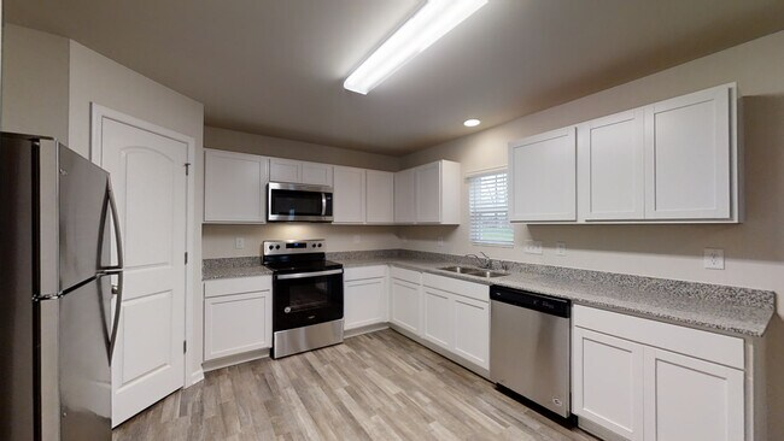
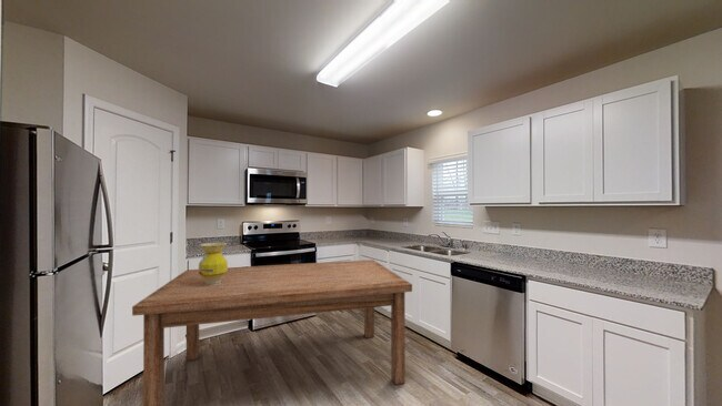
+ dining table [131,258,413,406]
+ vase [198,242,229,285]
